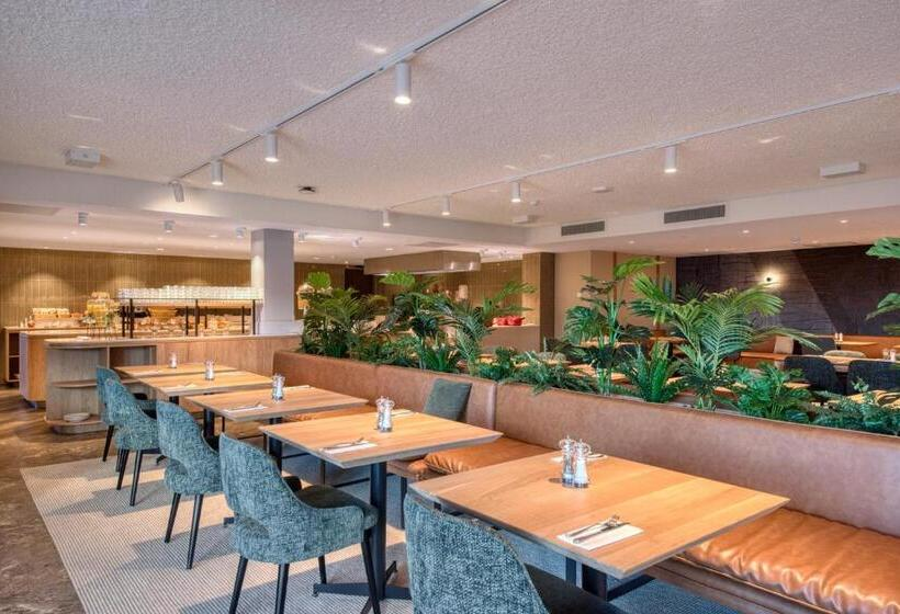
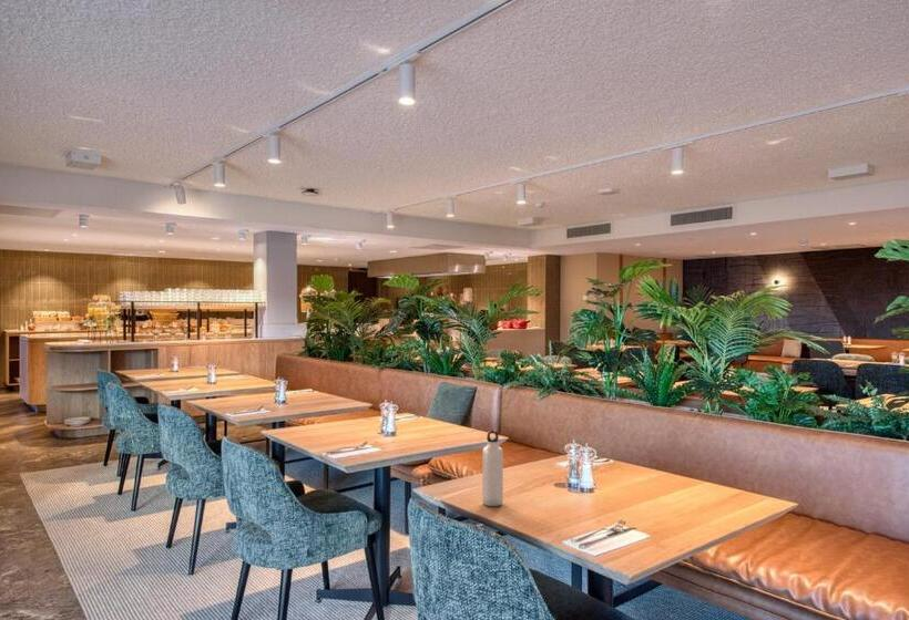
+ water bottle [481,430,504,507]
